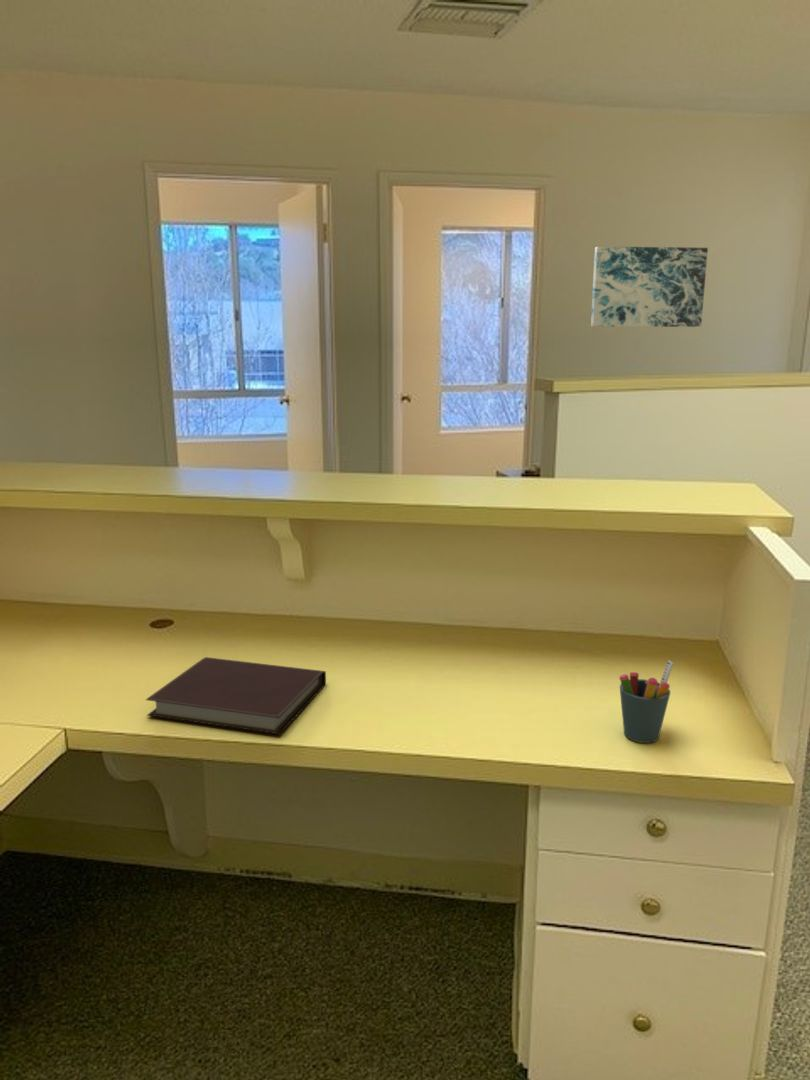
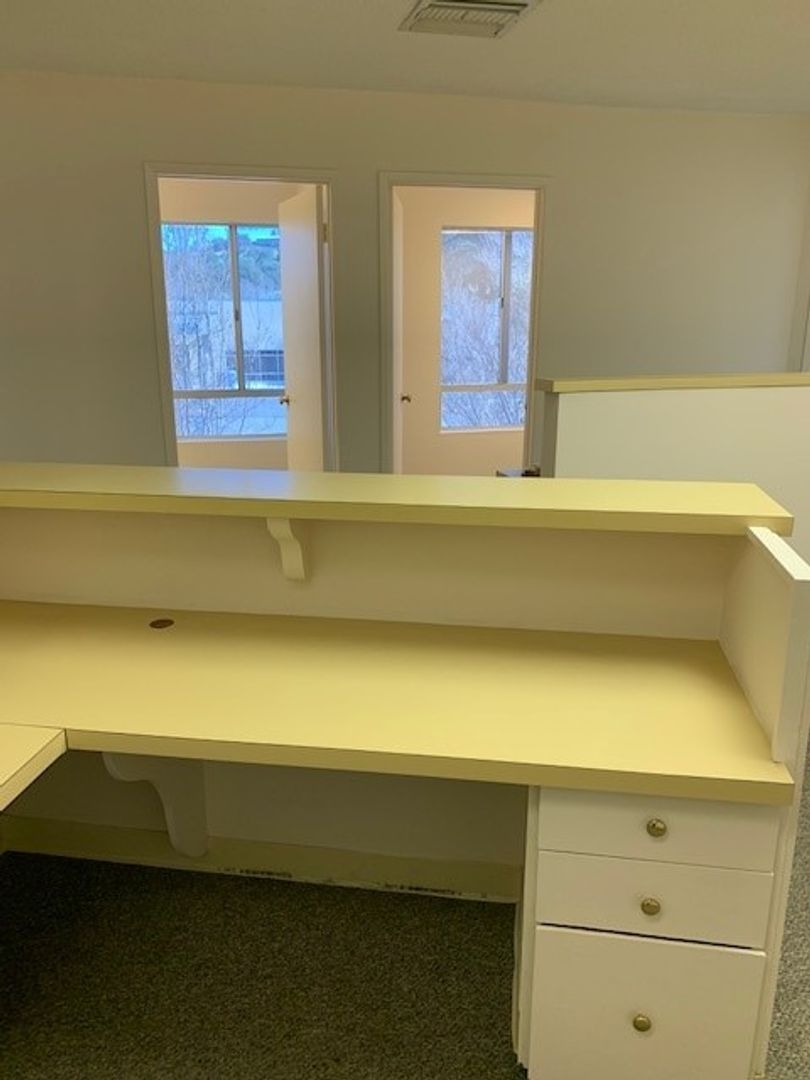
- pen holder [618,659,674,744]
- notebook [145,656,327,736]
- wall art [590,245,709,328]
